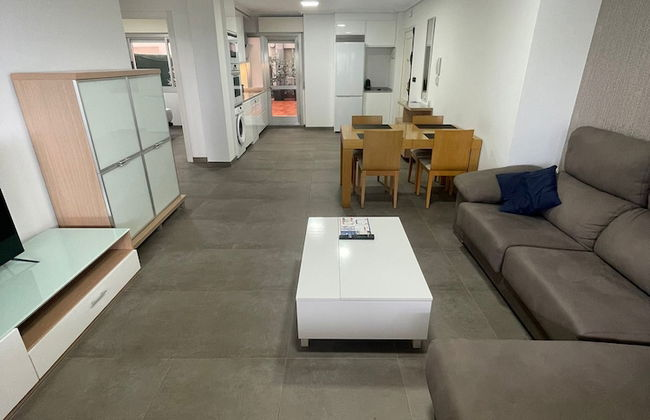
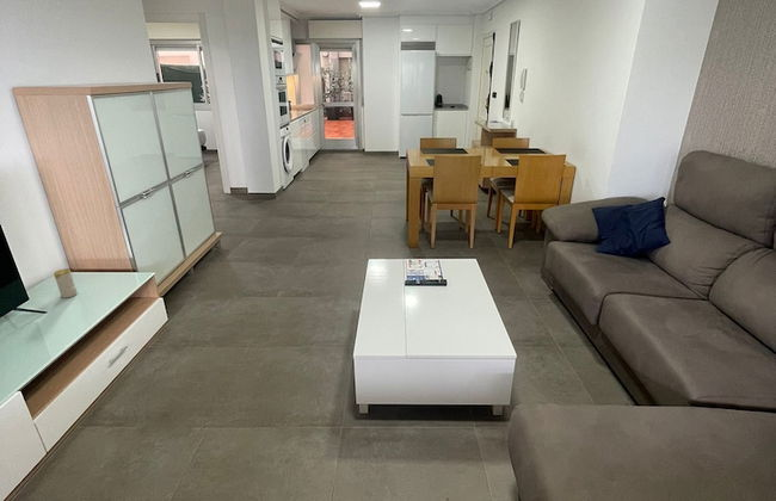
+ candle [53,267,79,298]
